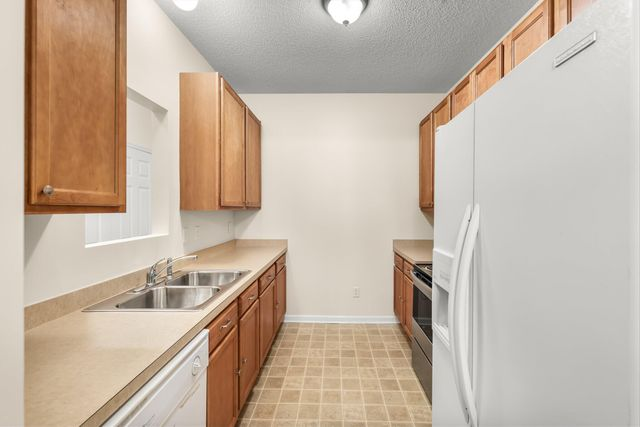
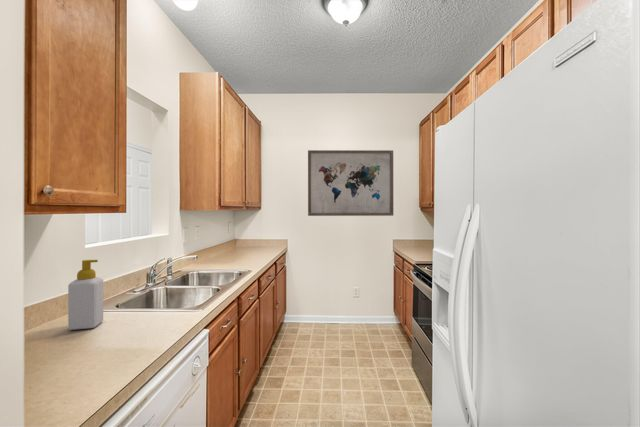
+ wall art [307,149,394,217]
+ soap bottle [67,259,104,331]
